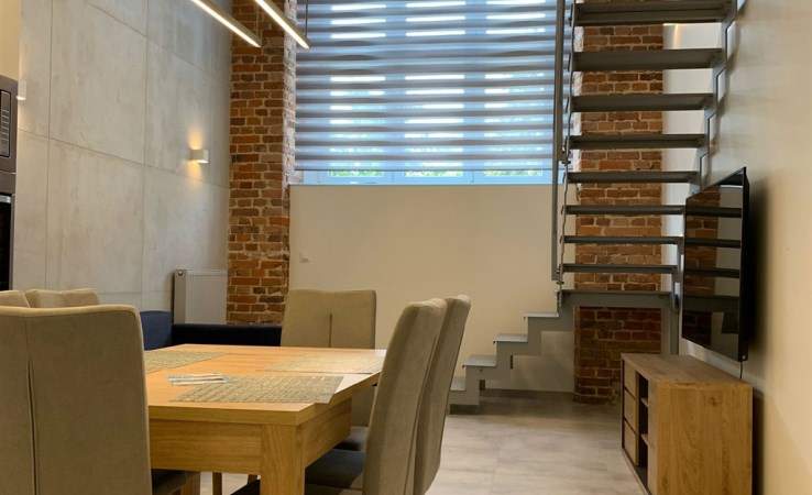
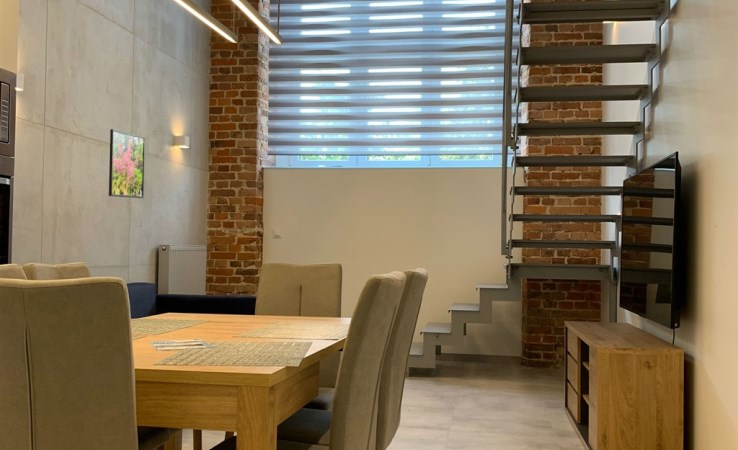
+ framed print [108,128,146,199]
